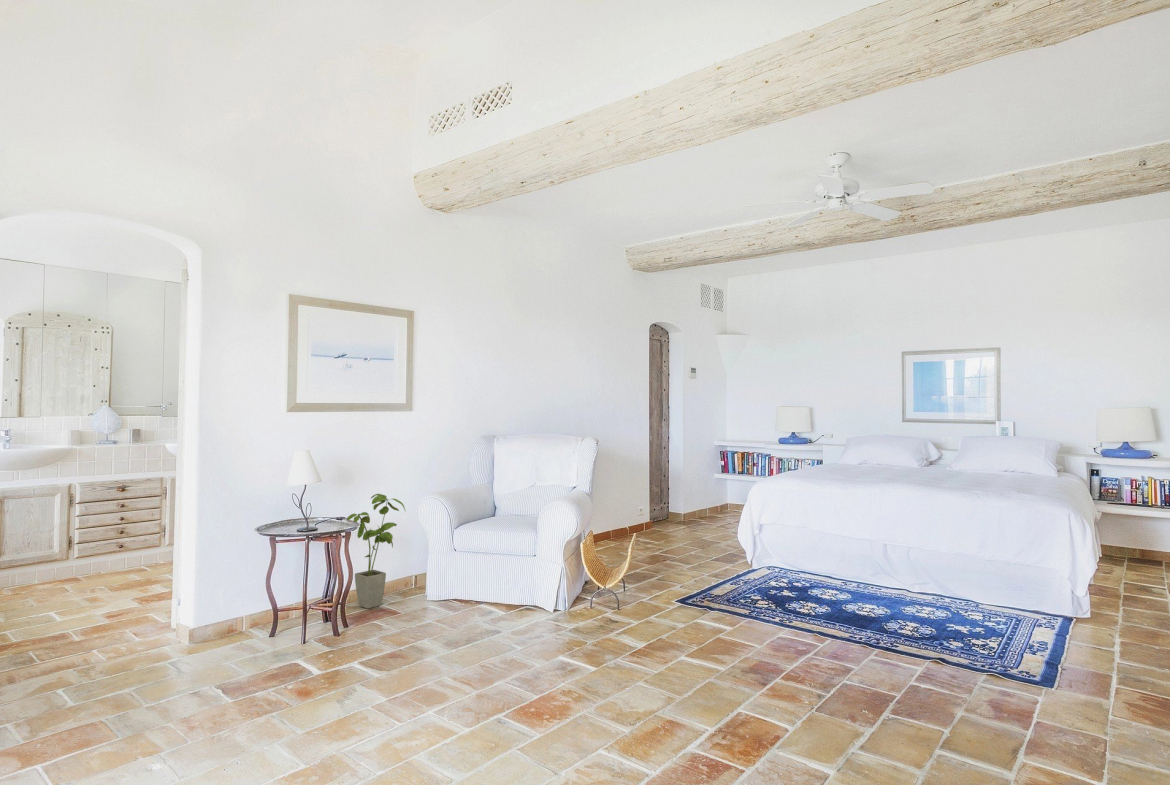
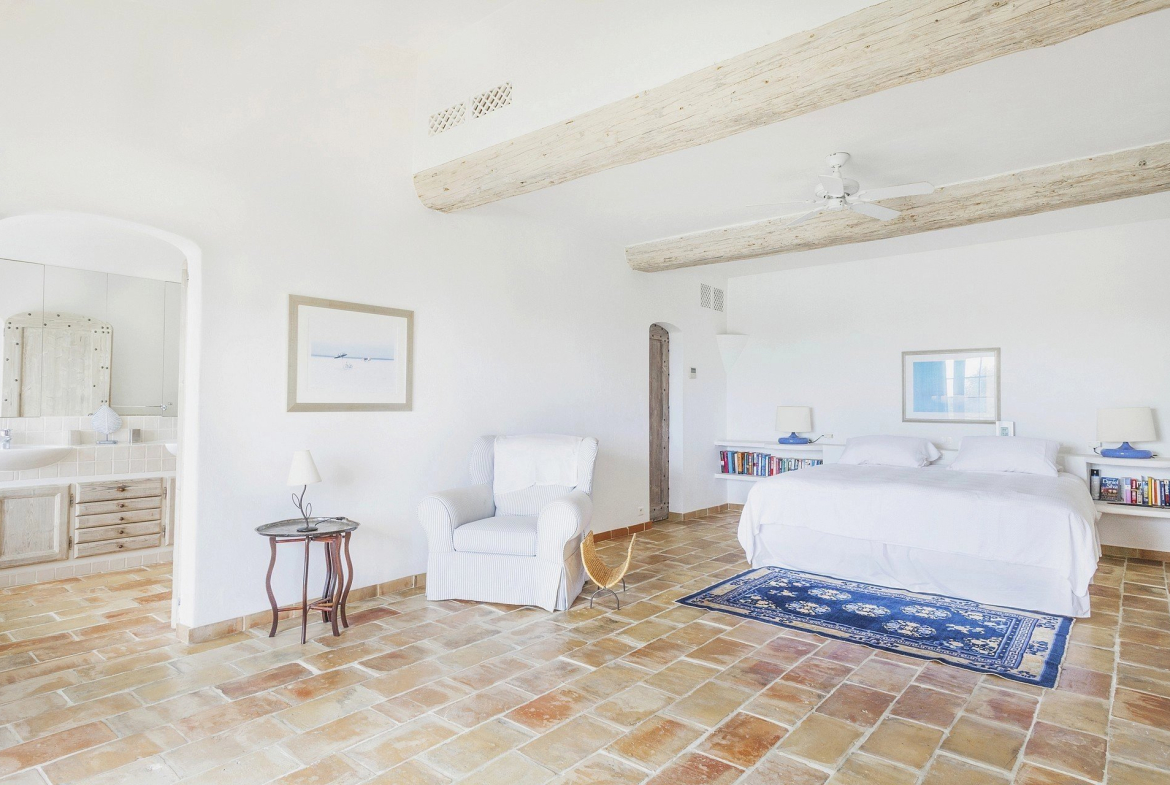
- house plant [346,493,407,610]
